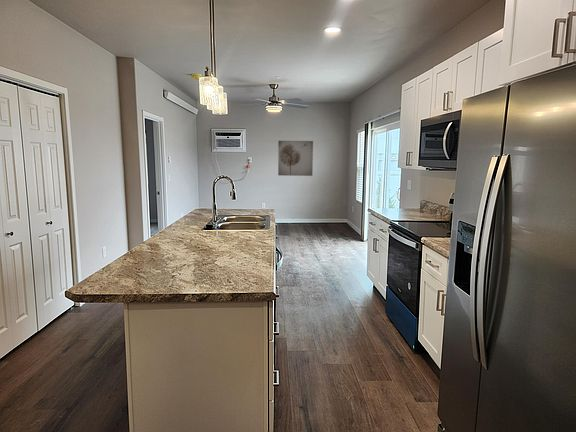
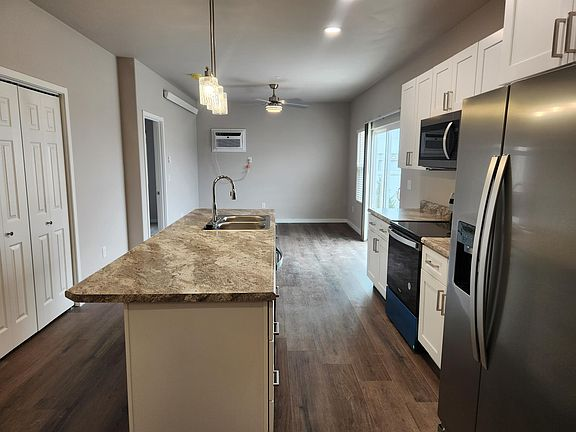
- wall art [277,140,314,177]
